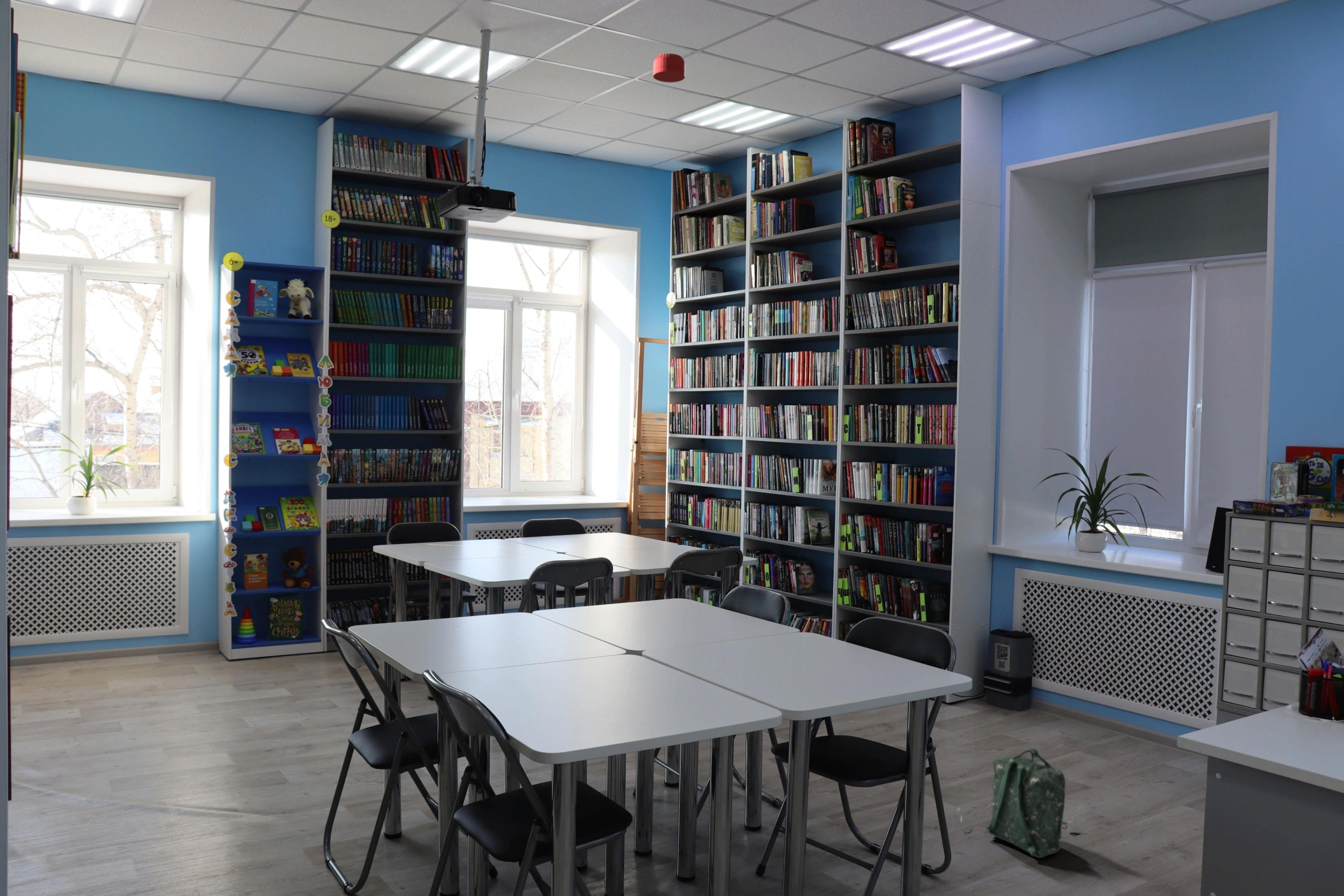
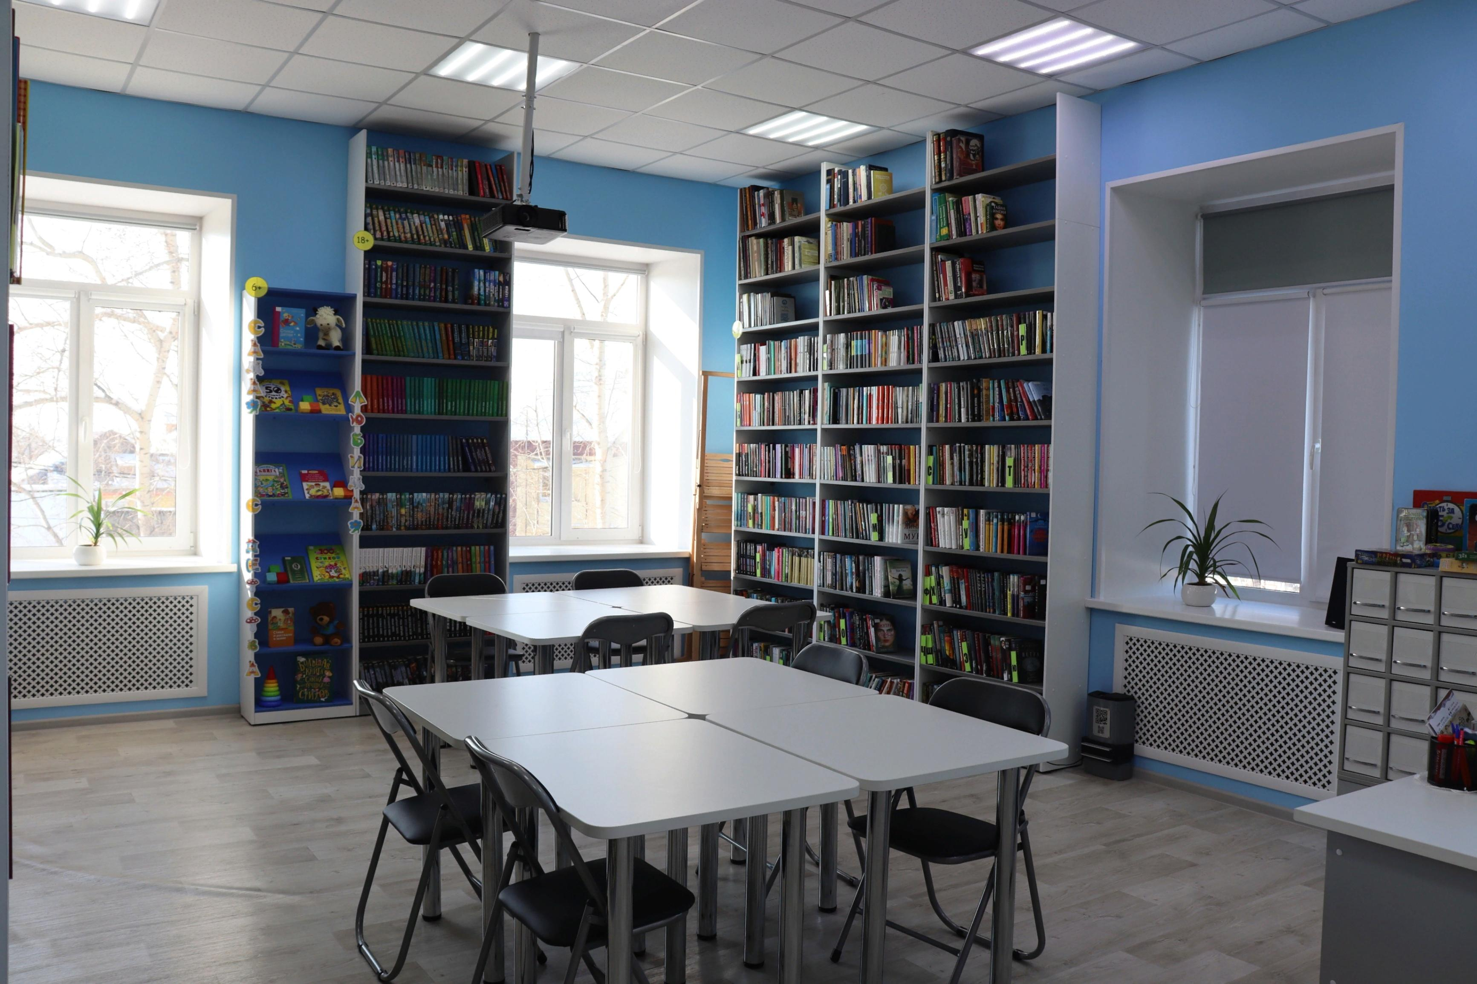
- backpack [957,747,1075,858]
- smoke detector [653,53,686,83]
